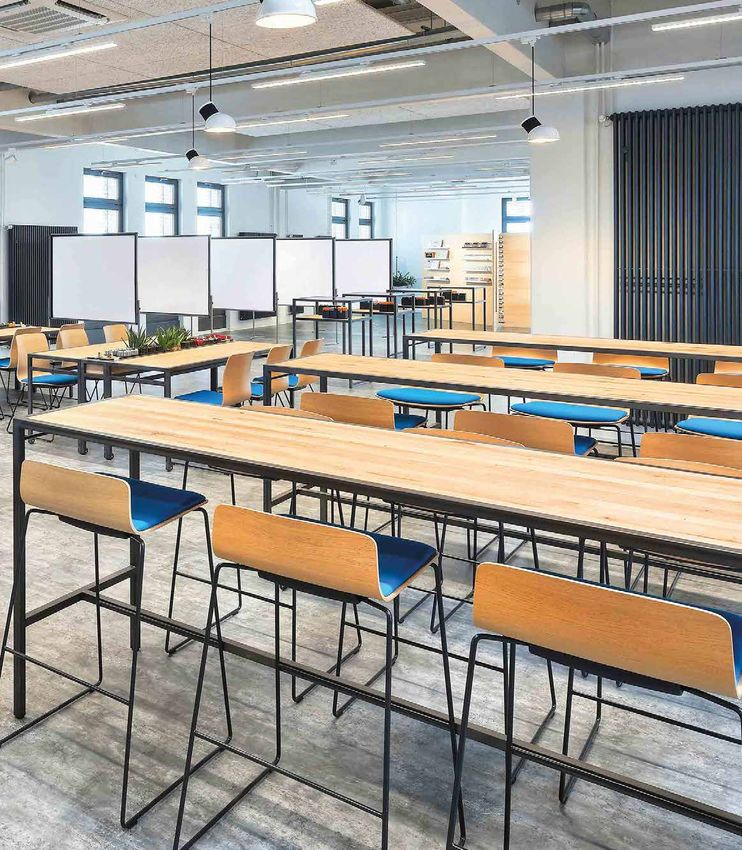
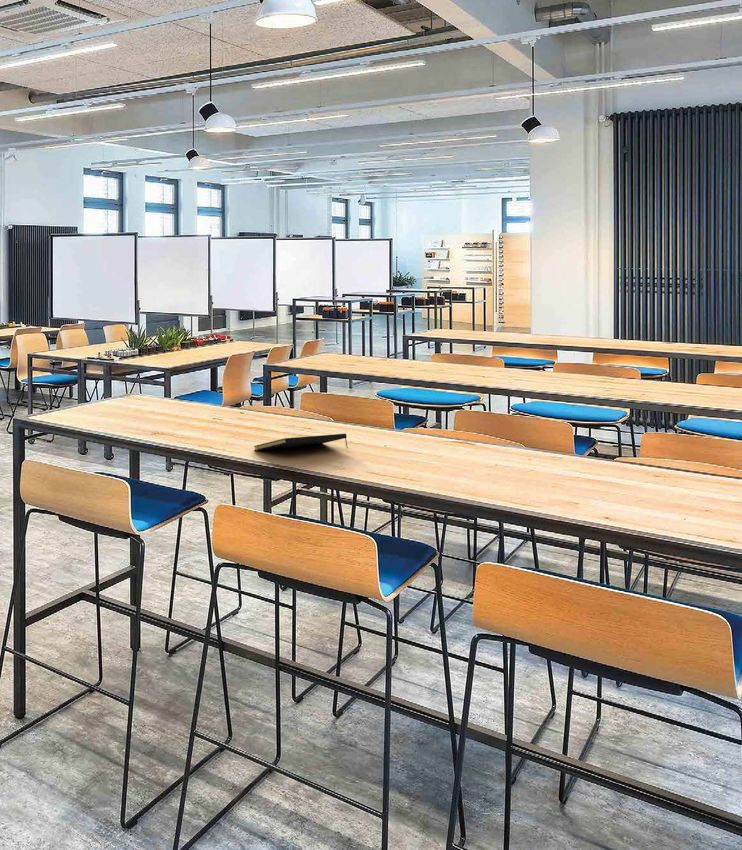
+ notepad [253,433,349,452]
